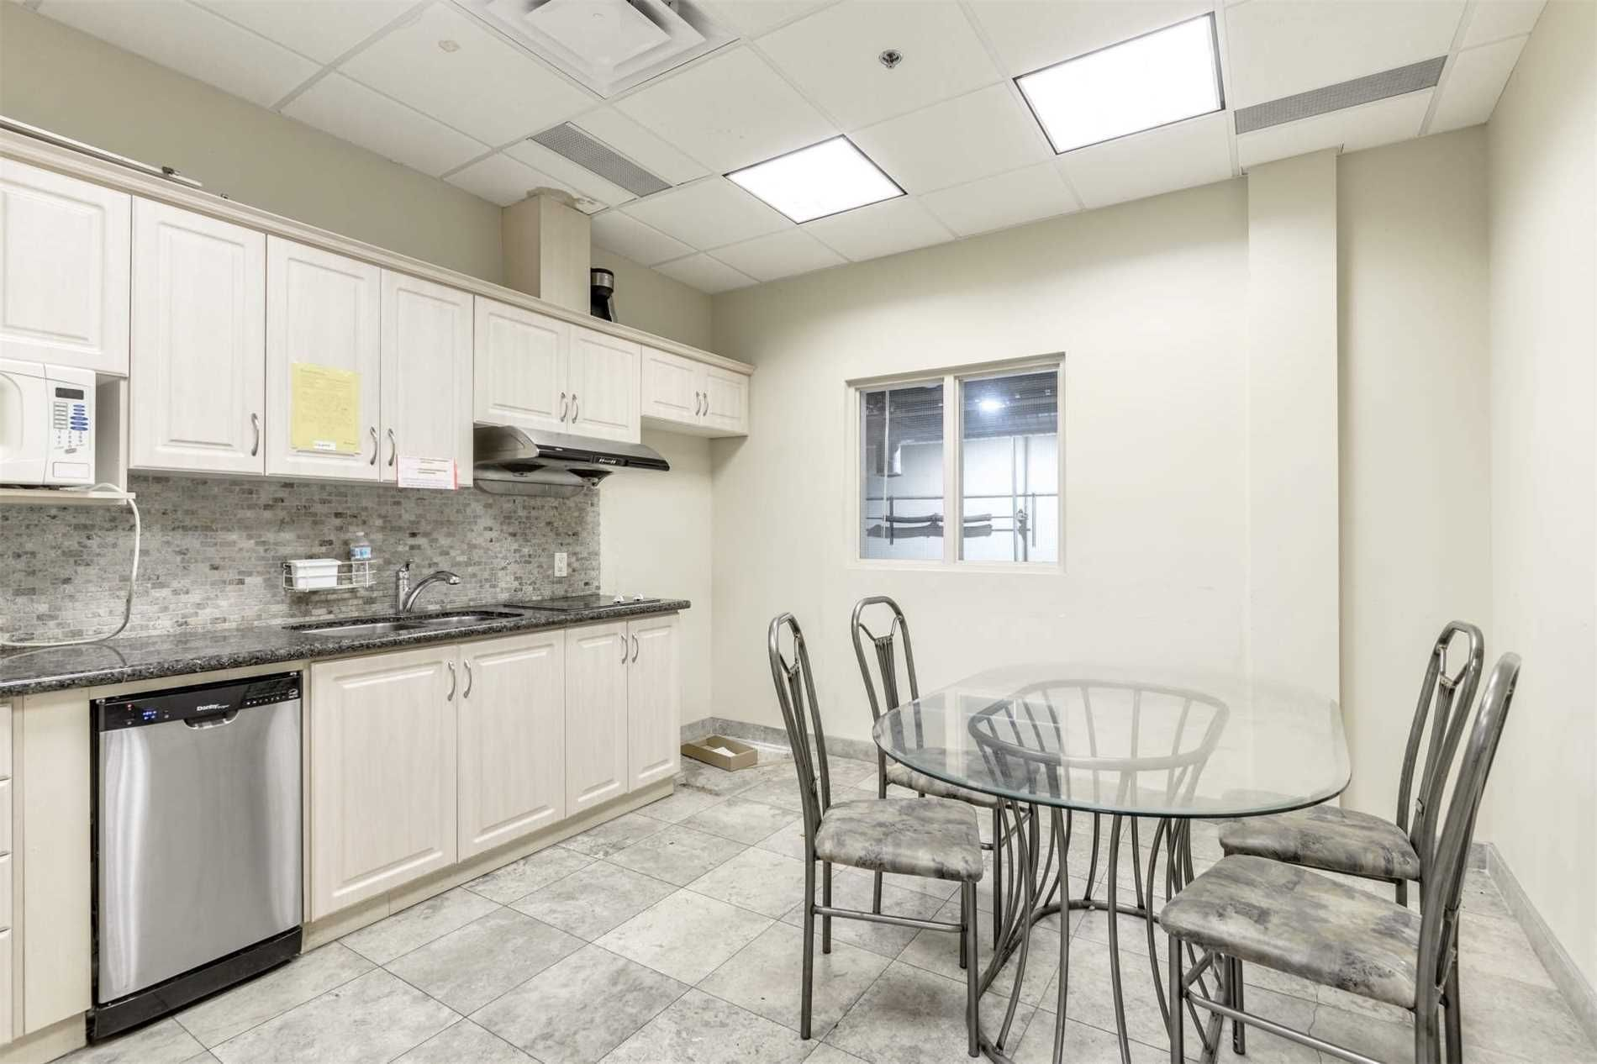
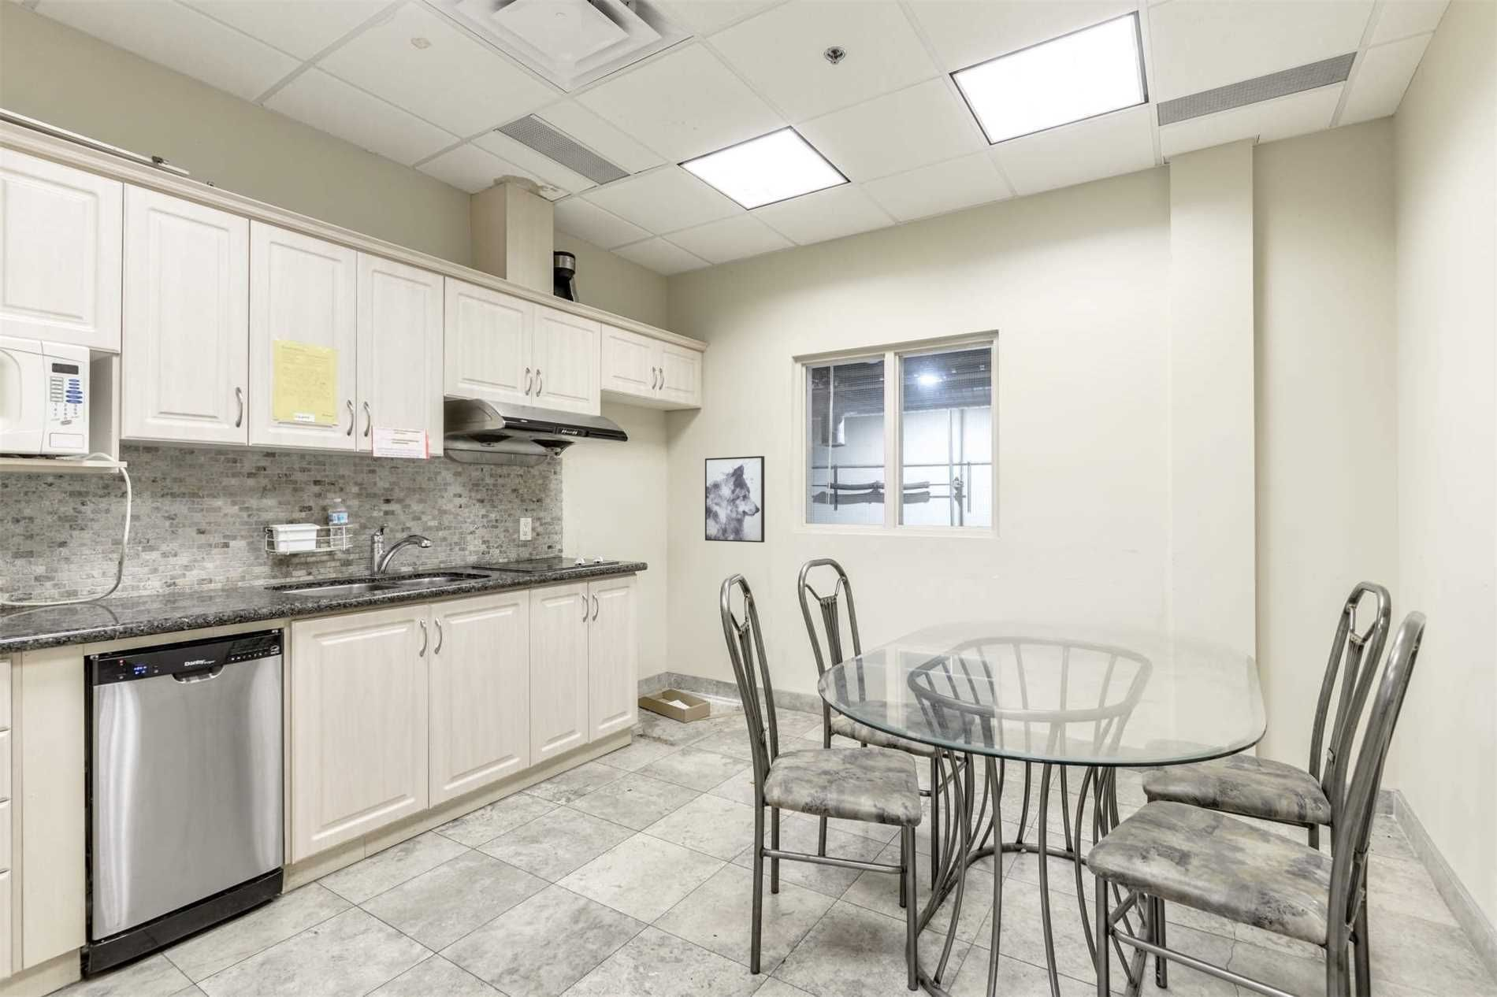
+ wall art [705,455,765,543]
